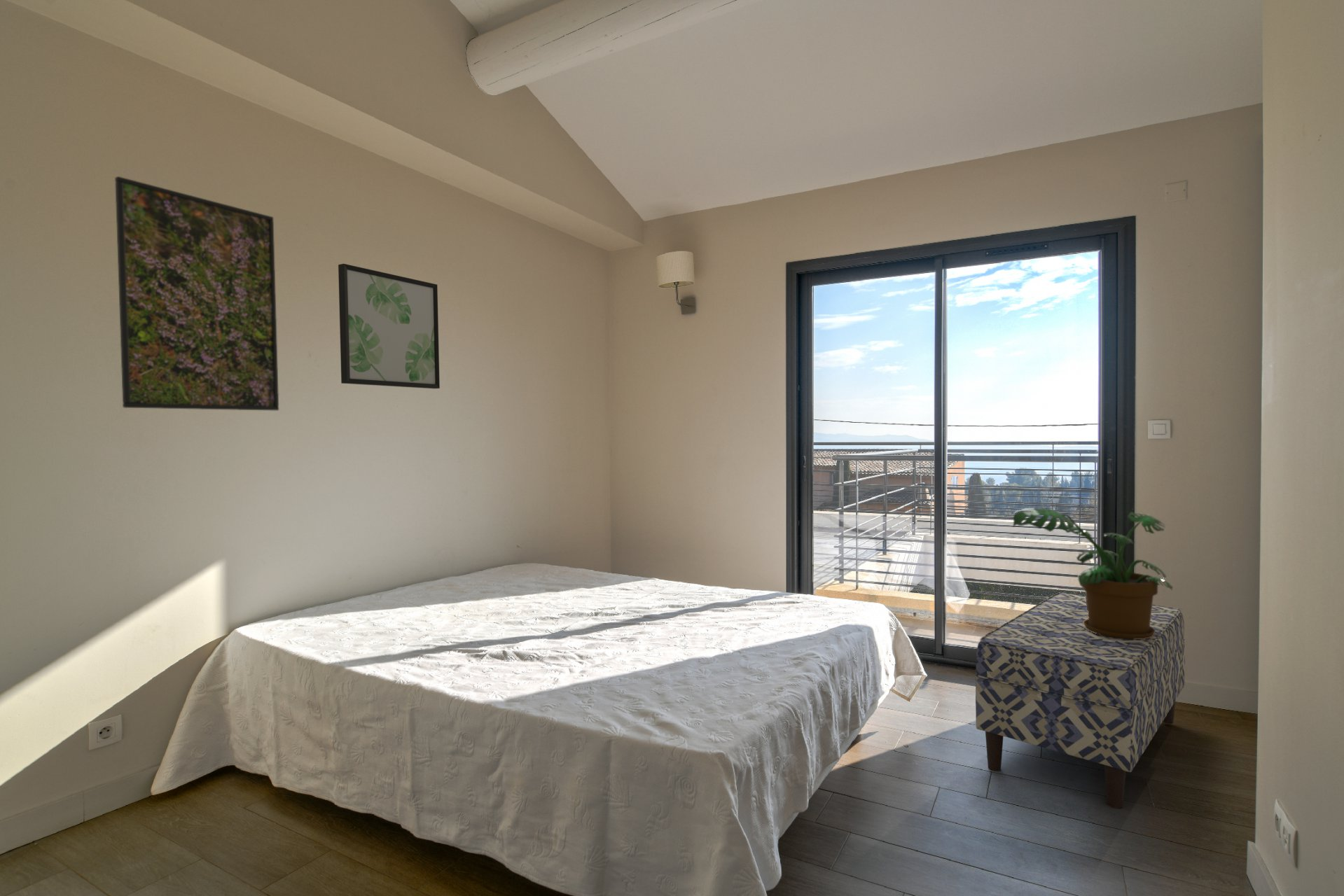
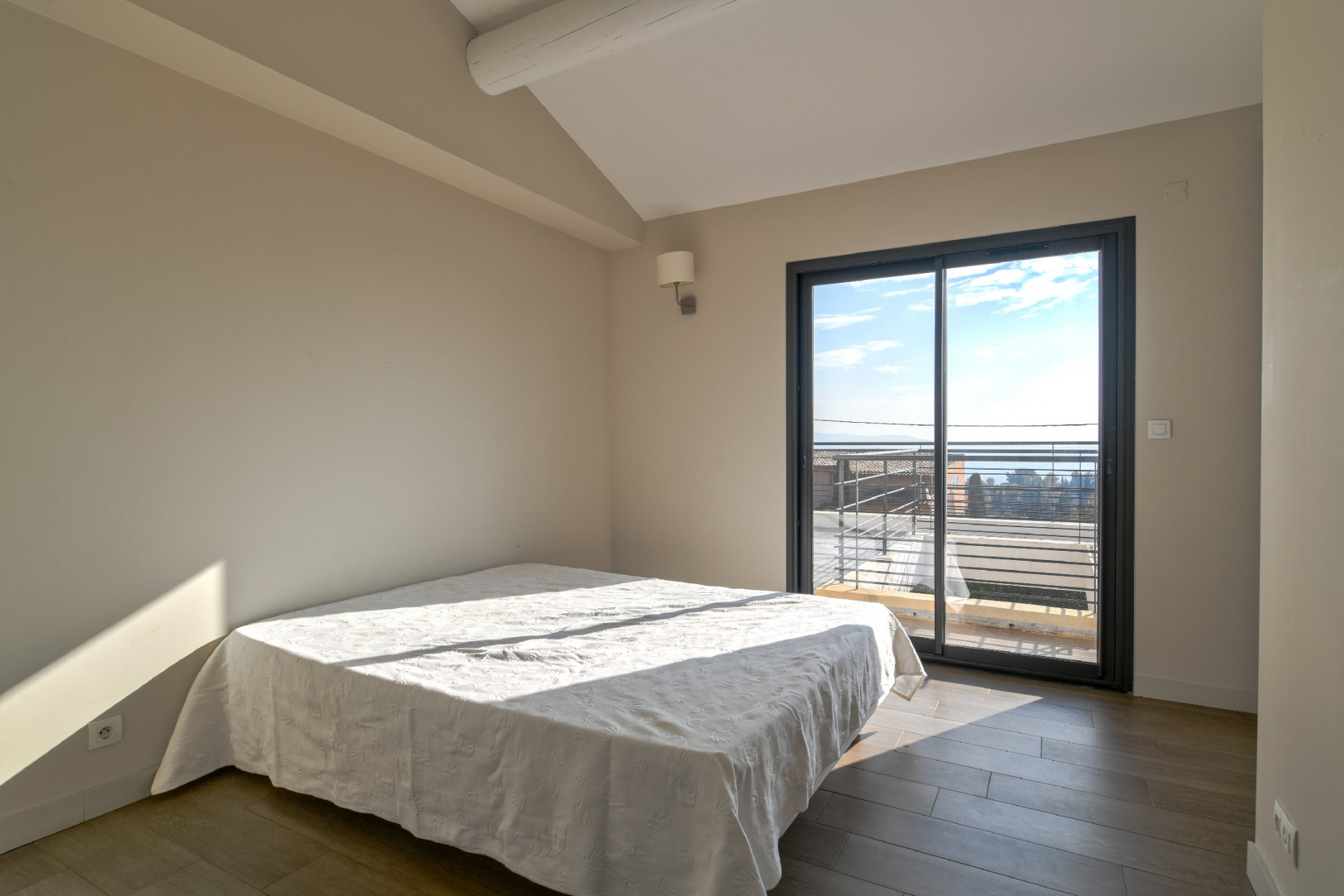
- bench [975,591,1186,809]
- potted plant [1012,507,1173,639]
- wall art [338,263,441,389]
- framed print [114,176,279,411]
